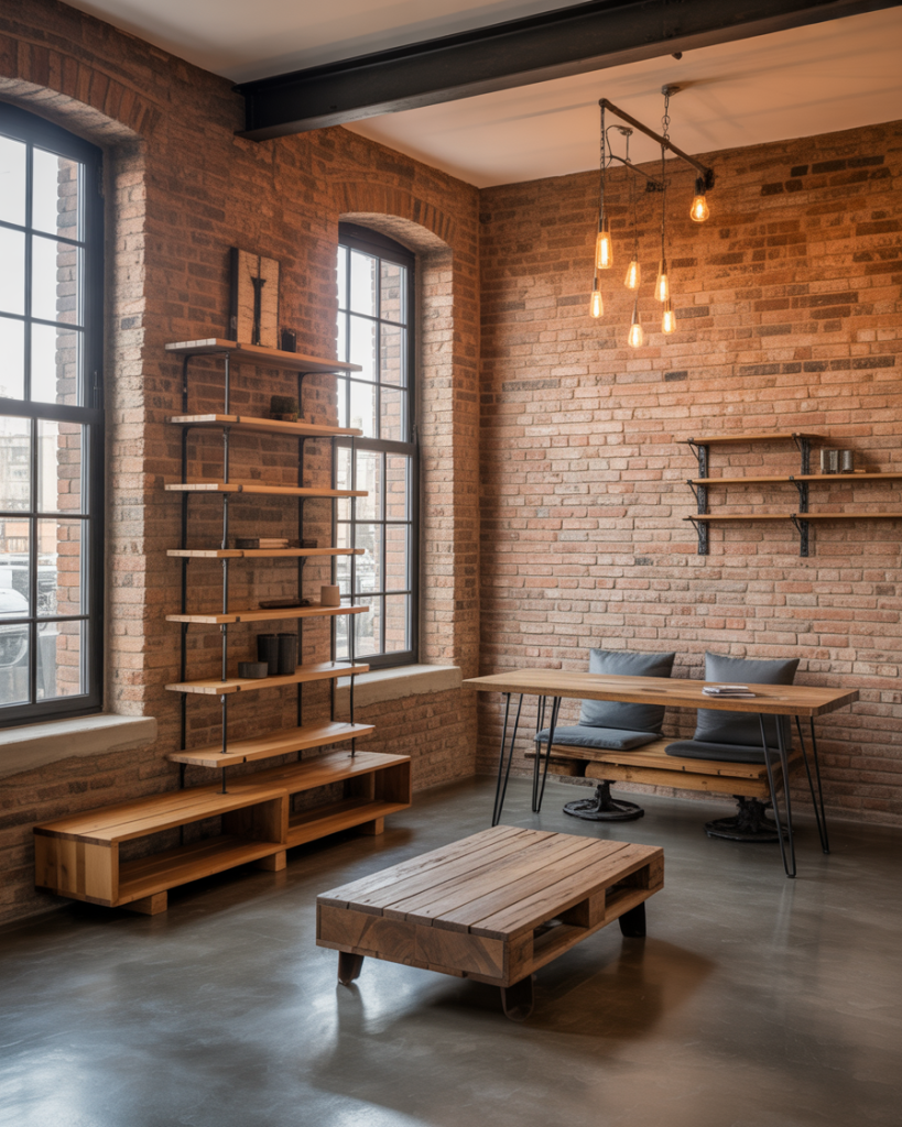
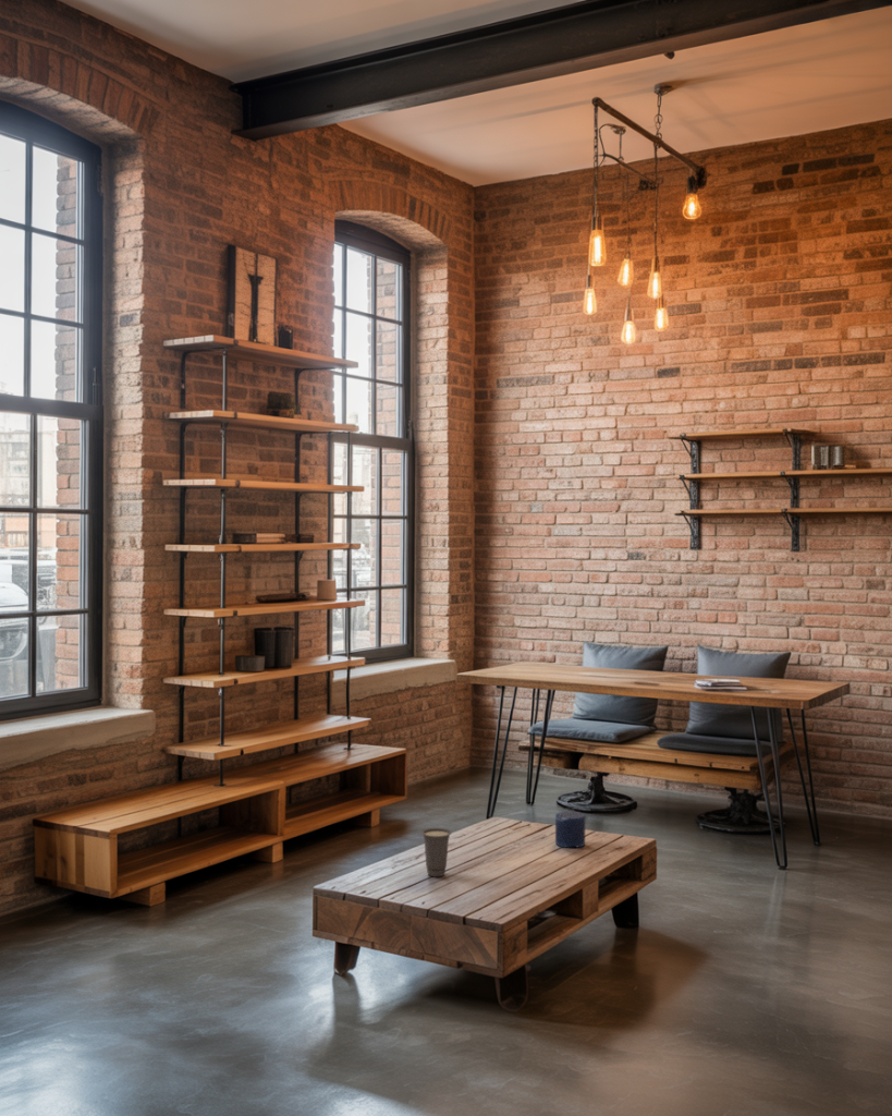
+ candle [554,810,586,849]
+ cup [420,827,453,877]
